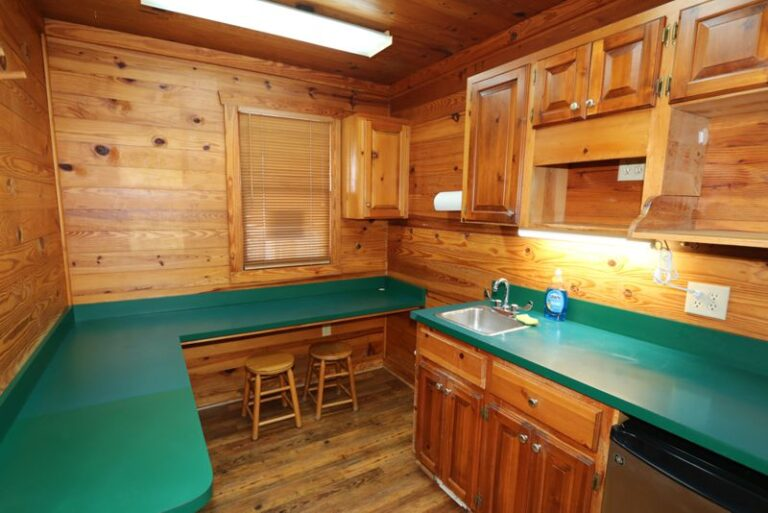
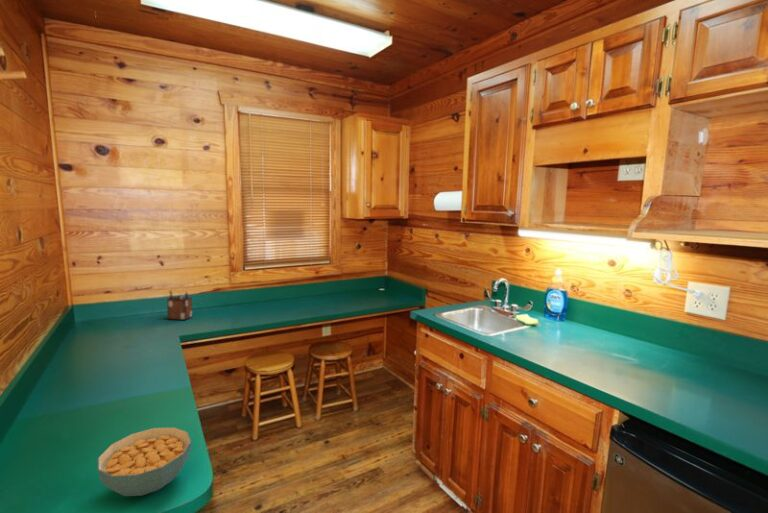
+ cereal bowl [97,426,192,497]
+ desk organizer [166,290,193,321]
